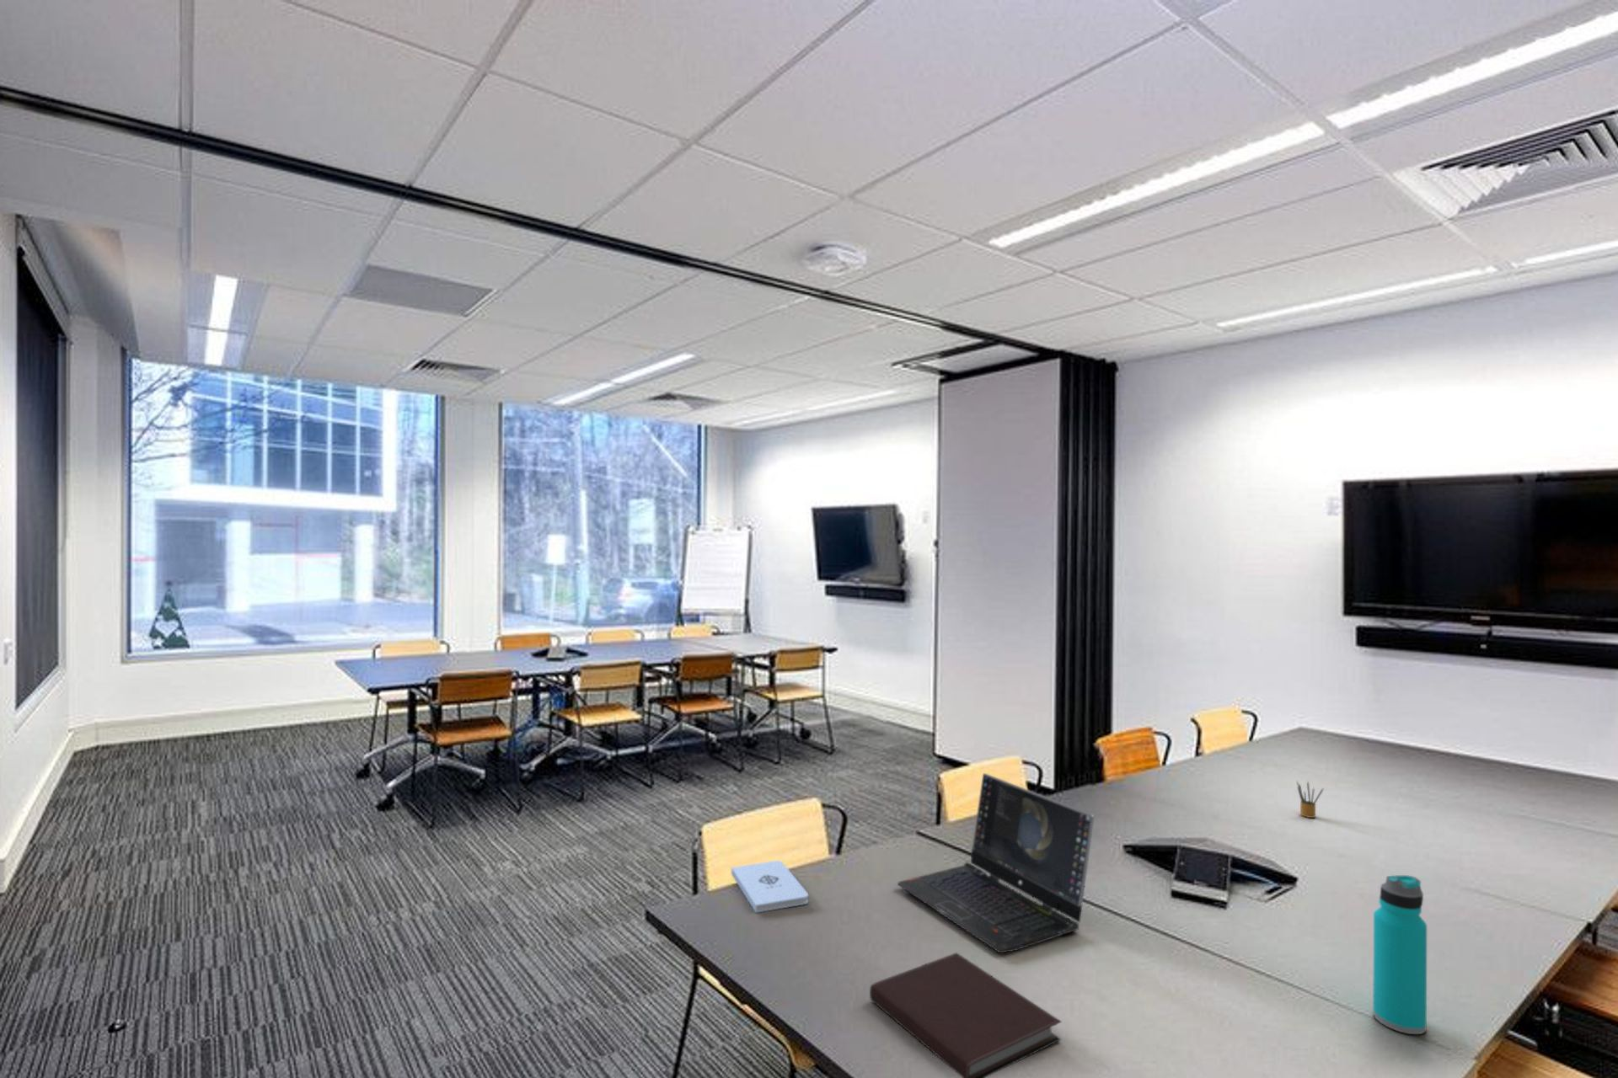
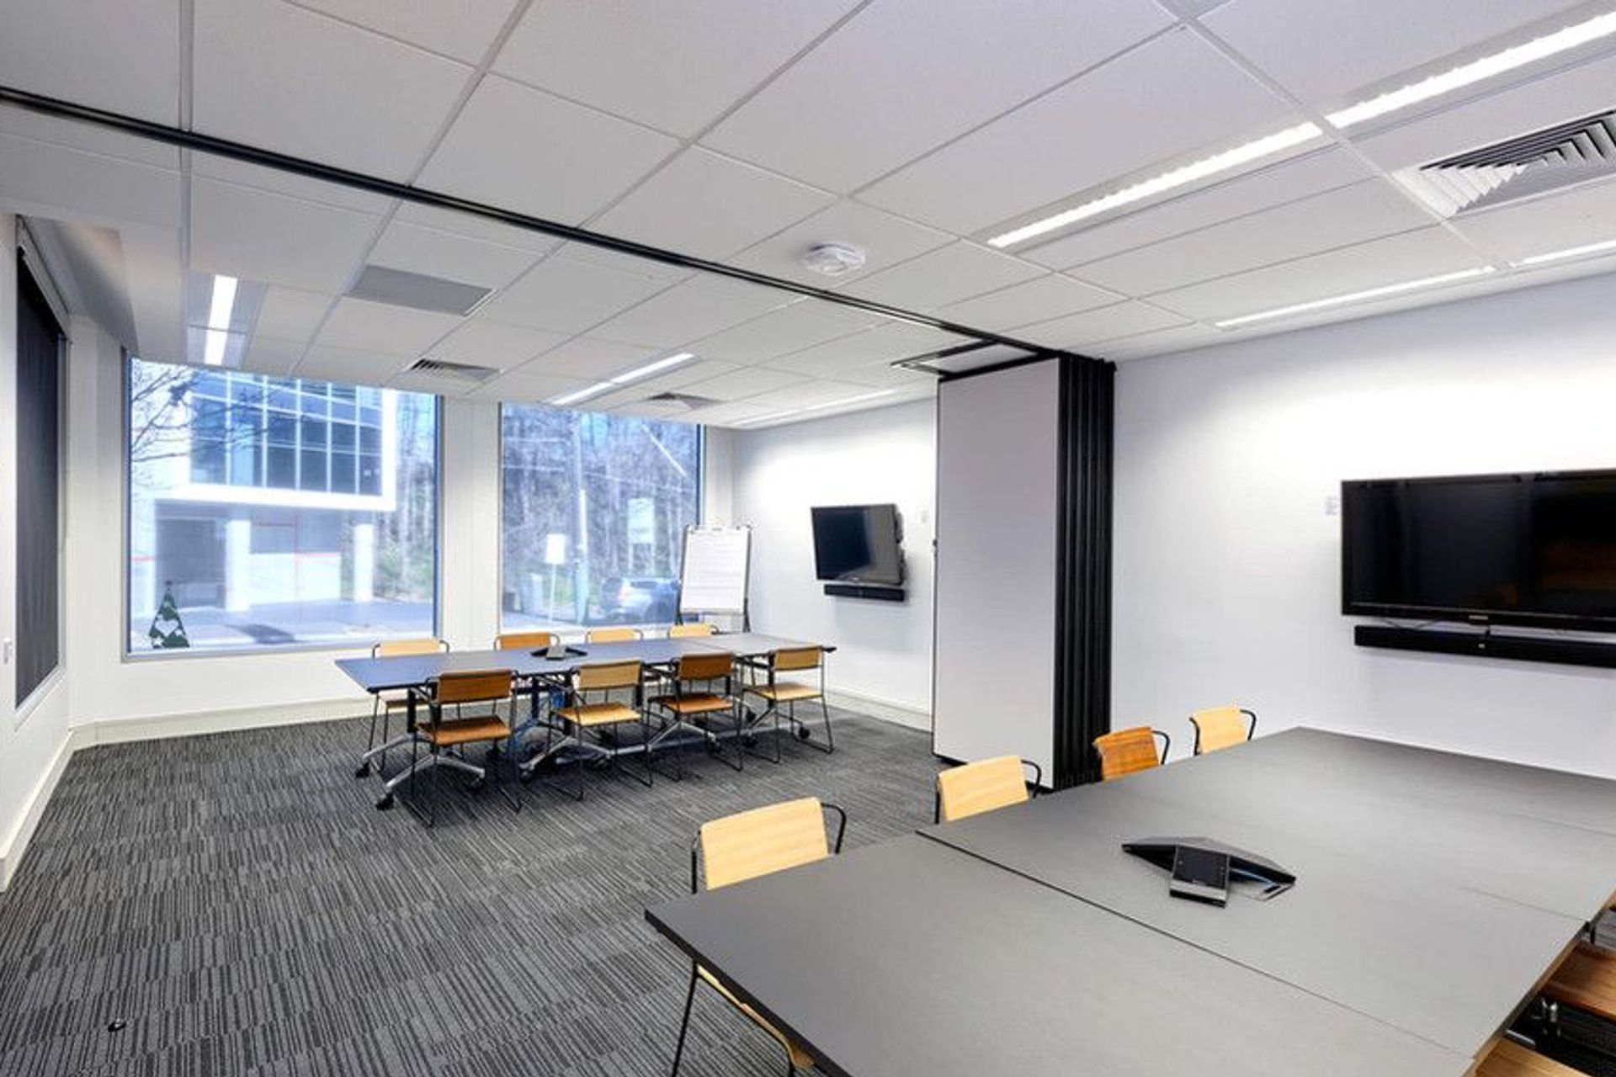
- water bottle [1372,875,1428,1035]
- notepad [731,860,809,913]
- laptop computer [897,772,1094,953]
- notebook [869,952,1063,1078]
- pencil box [1297,781,1324,818]
